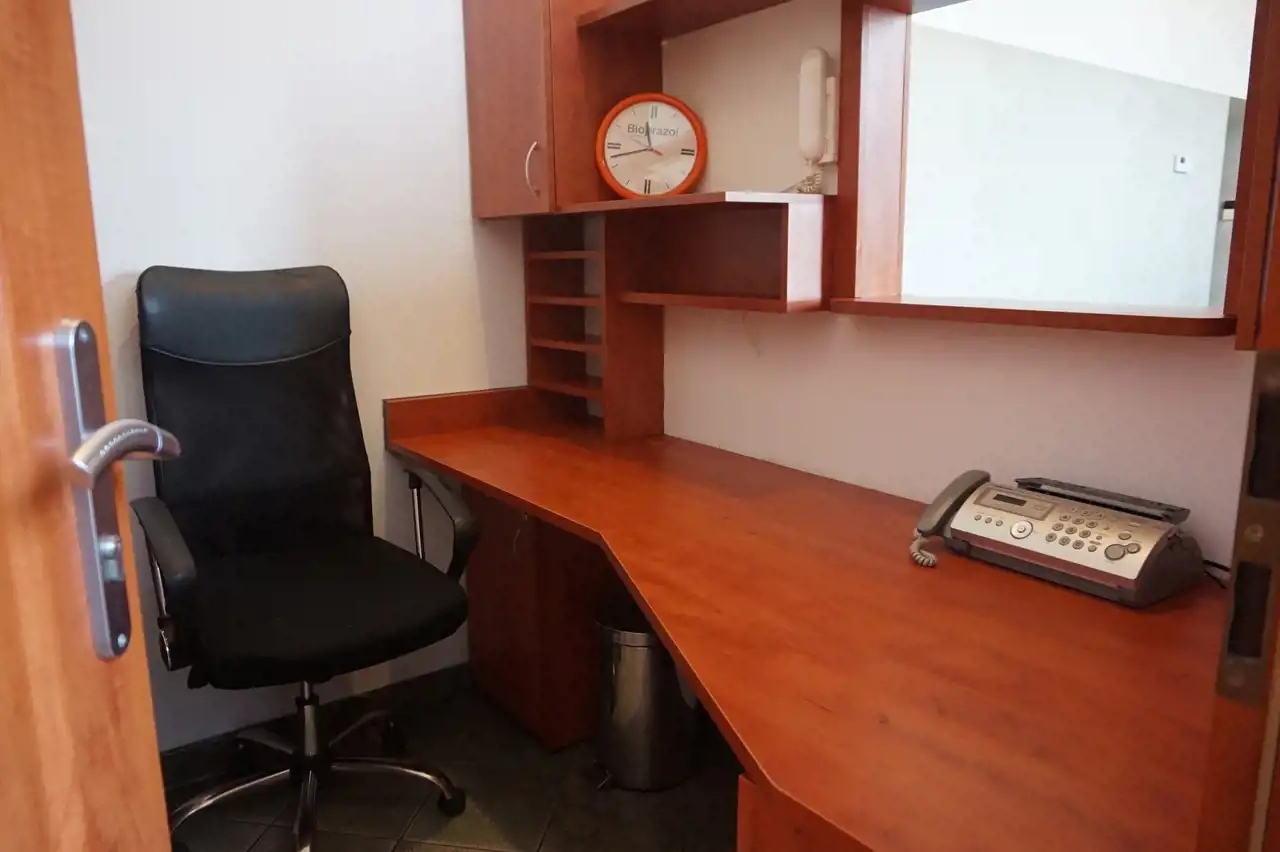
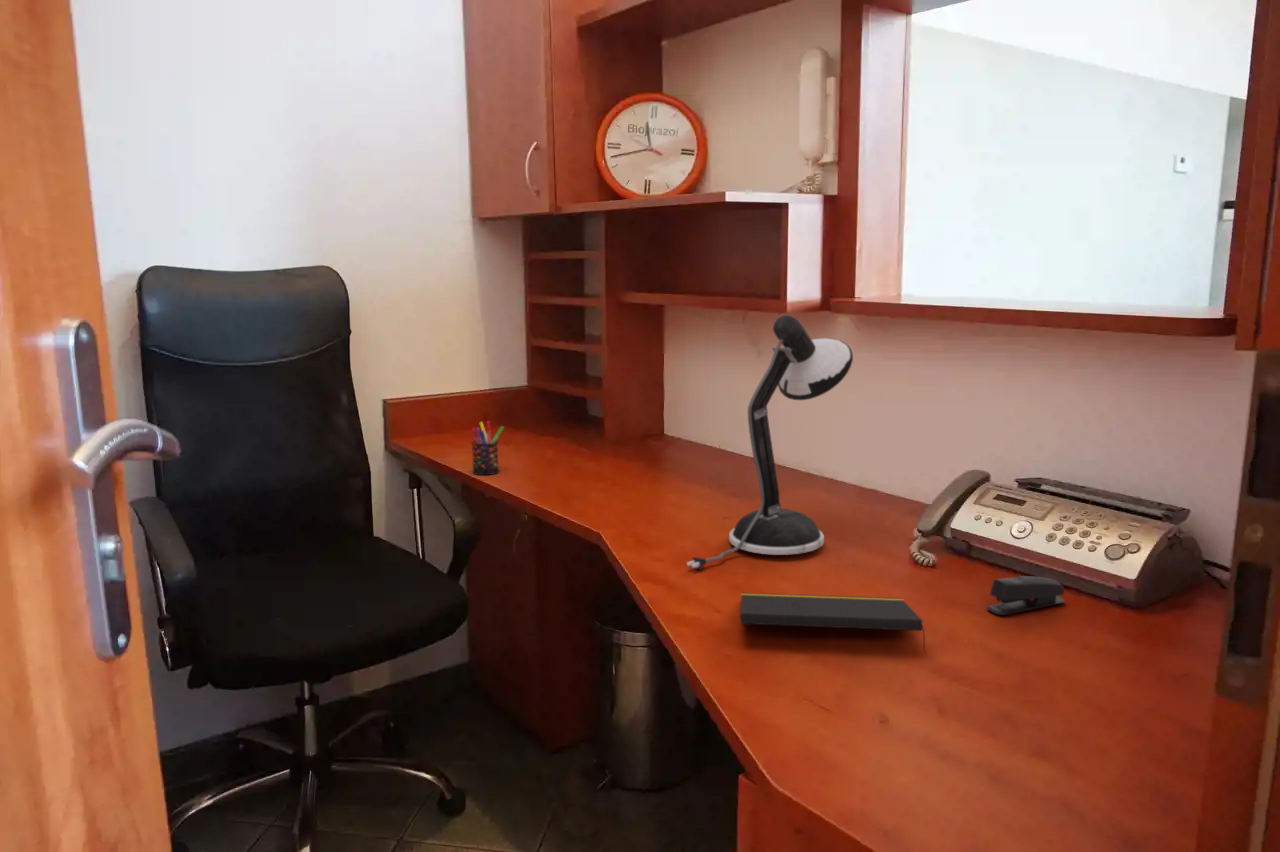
+ stapler [986,575,1067,616]
+ notepad [739,592,927,654]
+ desk lamp [686,314,854,571]
+ pen holder [470,420,505,476]
